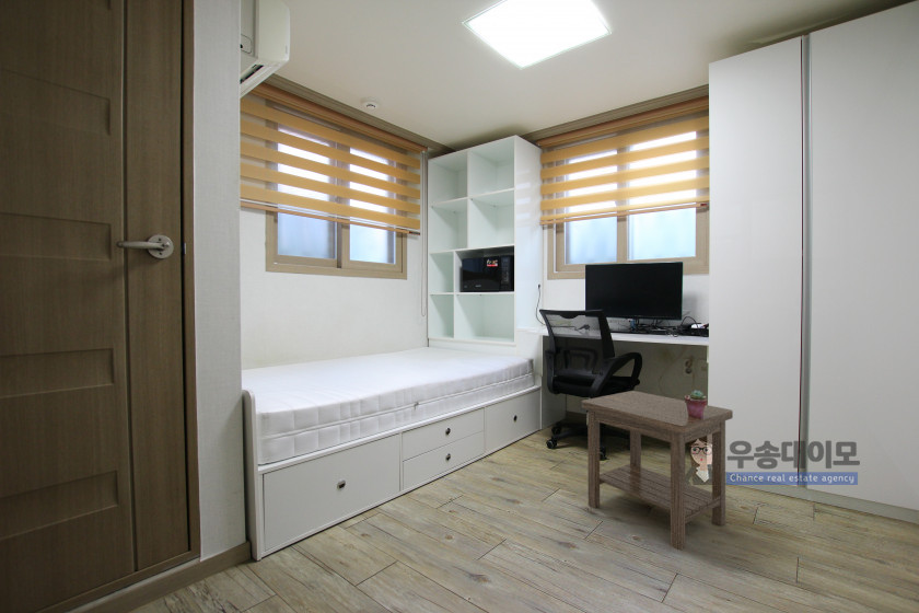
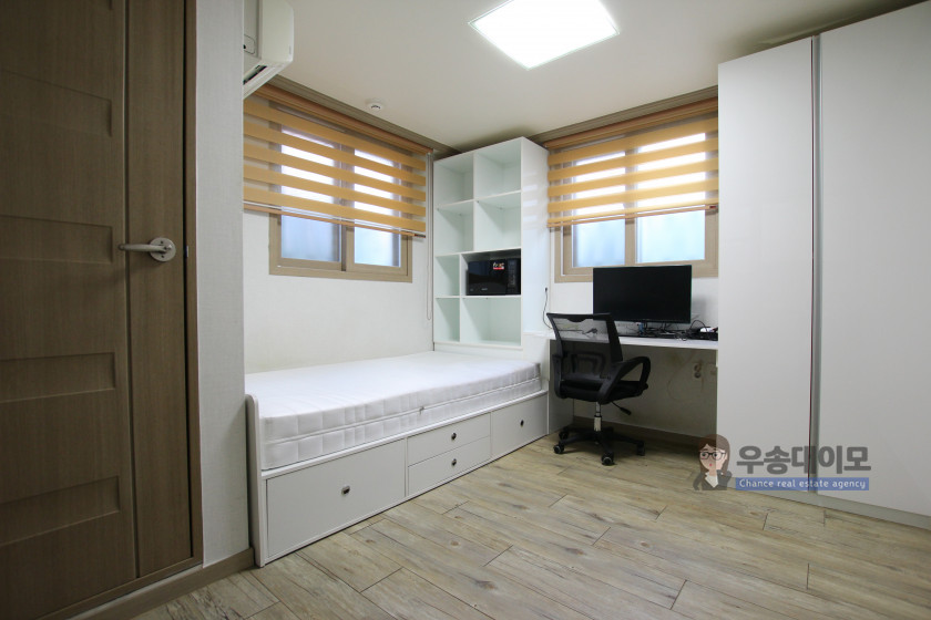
- potted succulent [684,389,708,418]
- side table [581,390,734,552]
